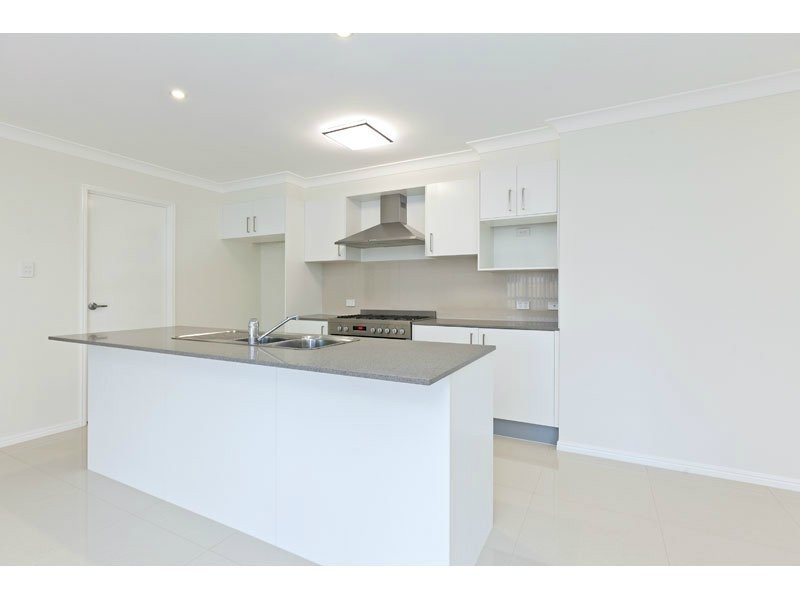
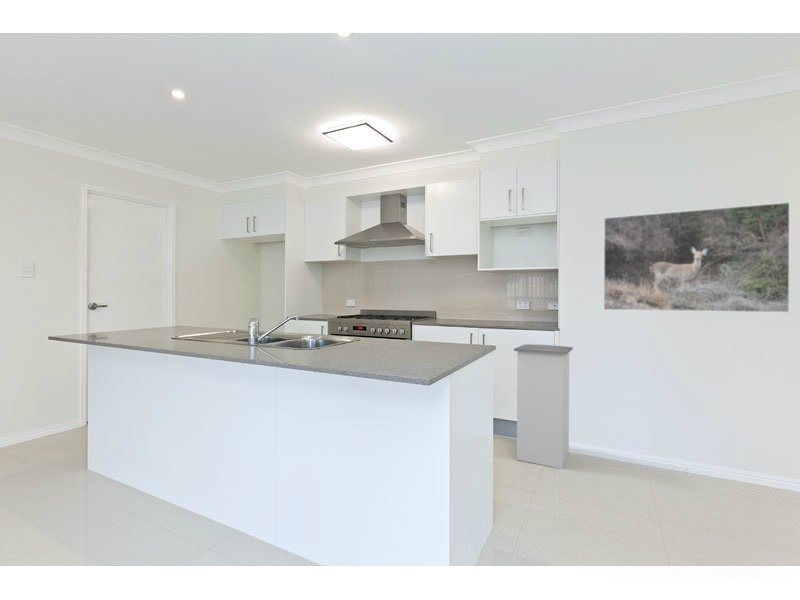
+ trash can [513,343,574,470]
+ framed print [602,201,791,314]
